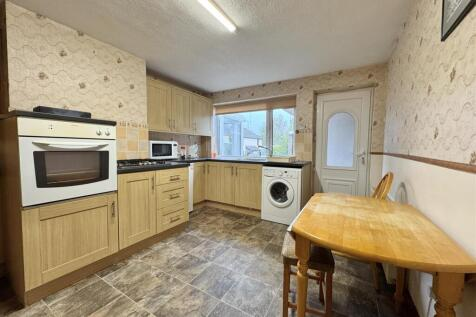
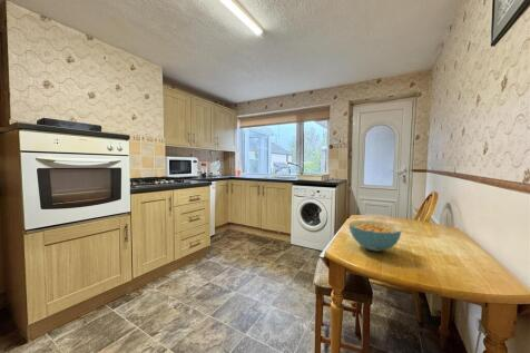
+ cereal bowl [349,219,402,253]
